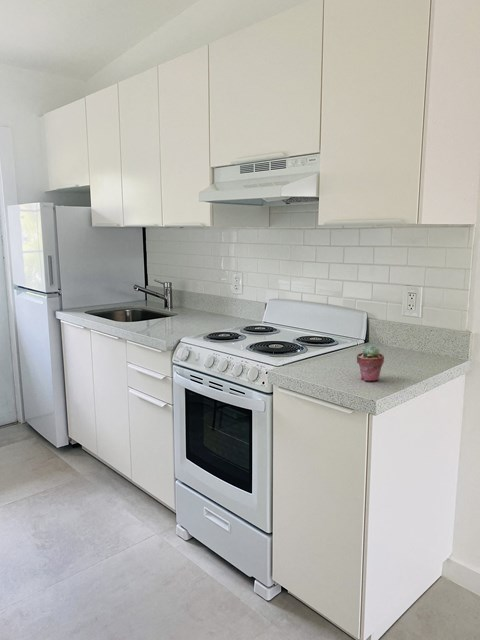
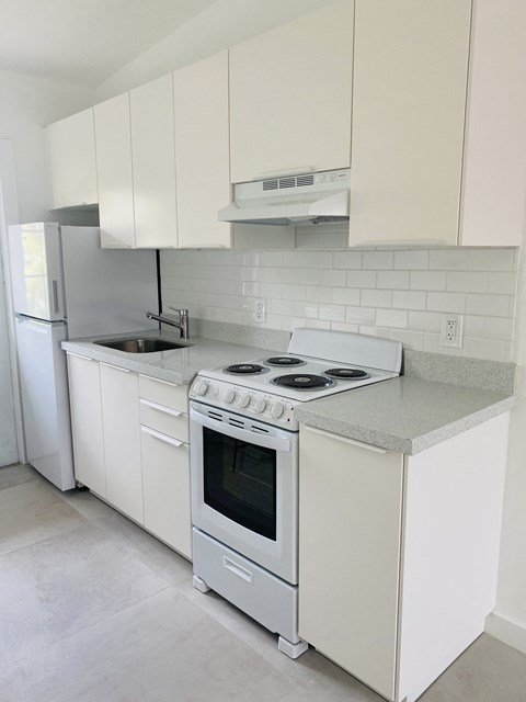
- potted succulent [356,345,385,382]
